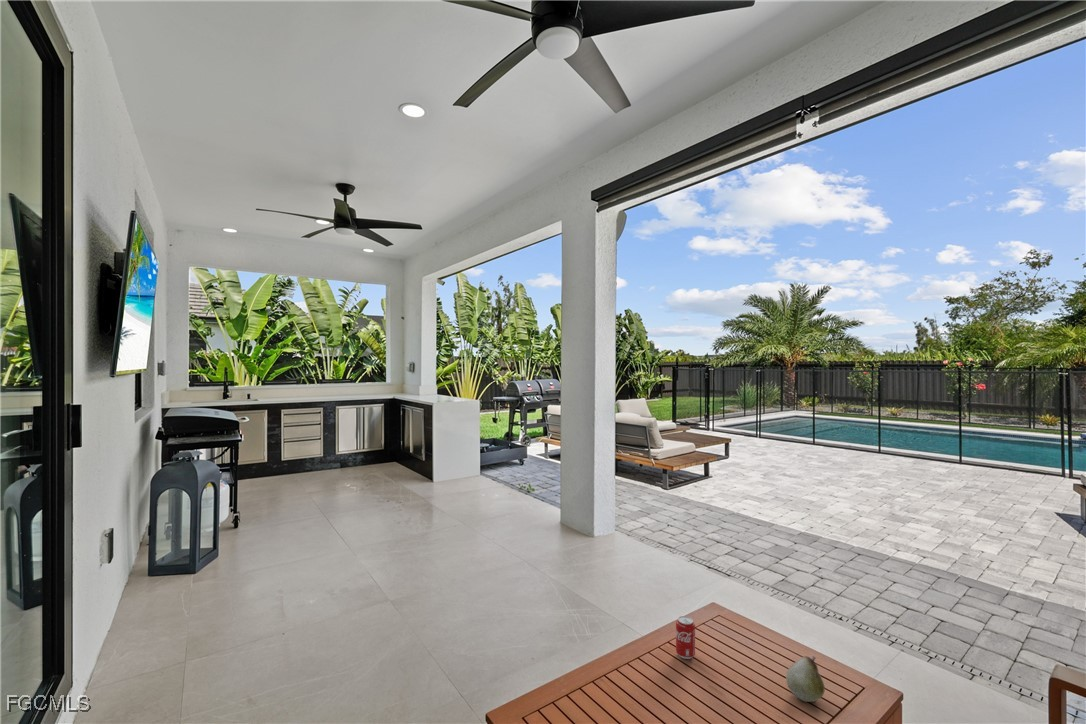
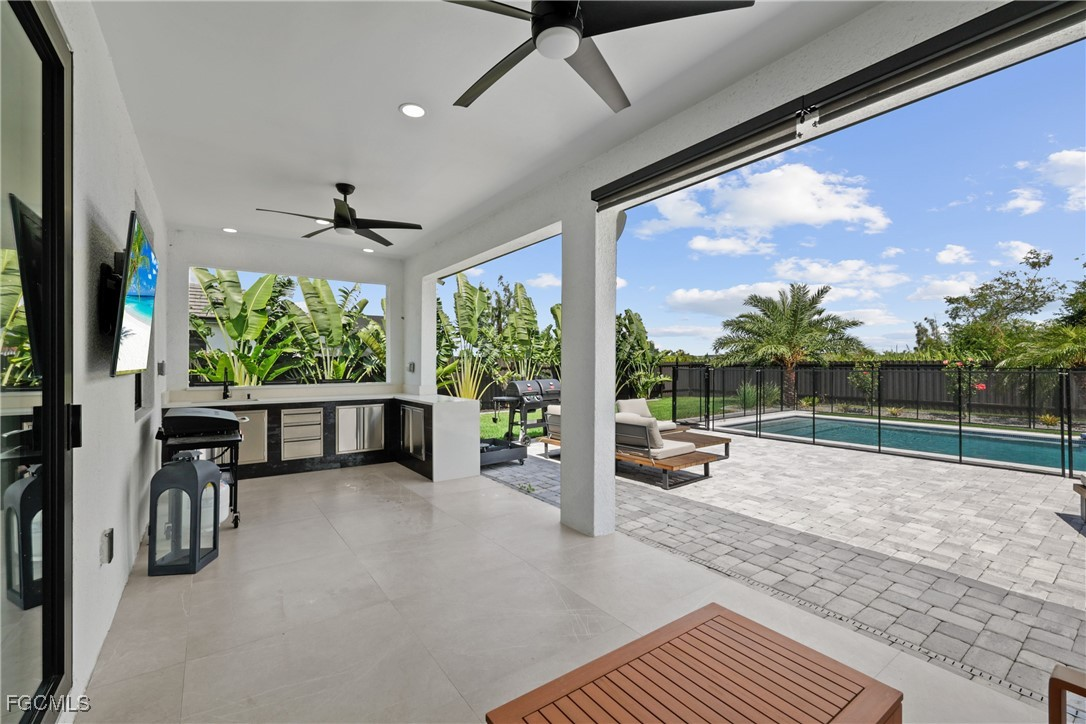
- beverage can [675,615,696,660]
- fruit [785,655,826,703]
